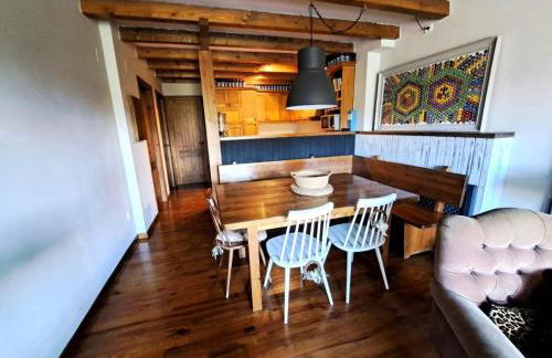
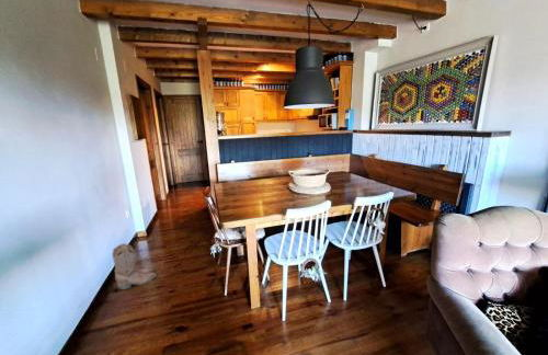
+ boots [111,242,157,290]
